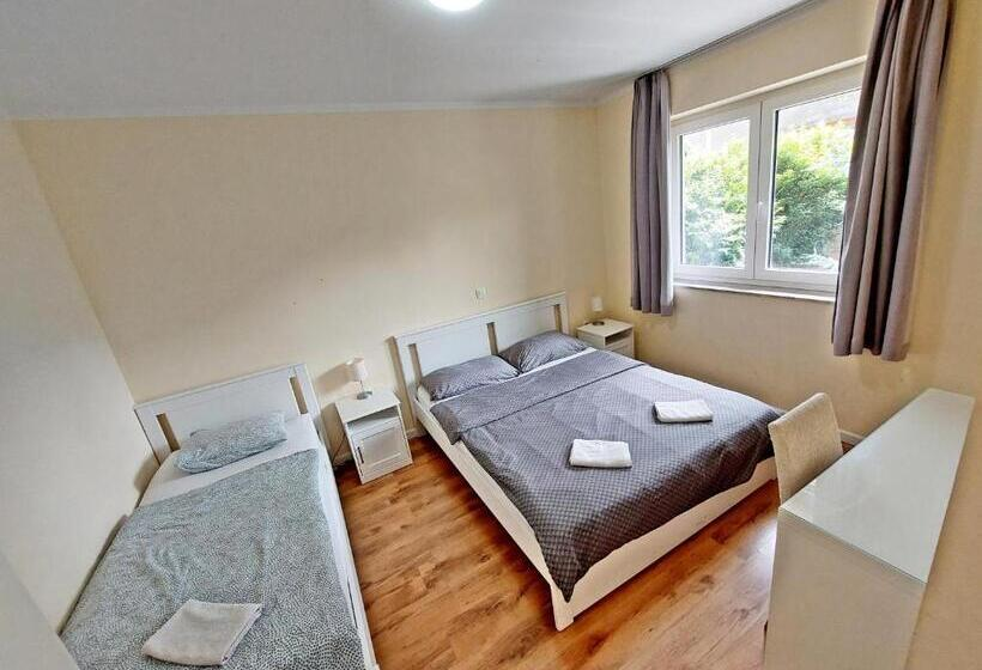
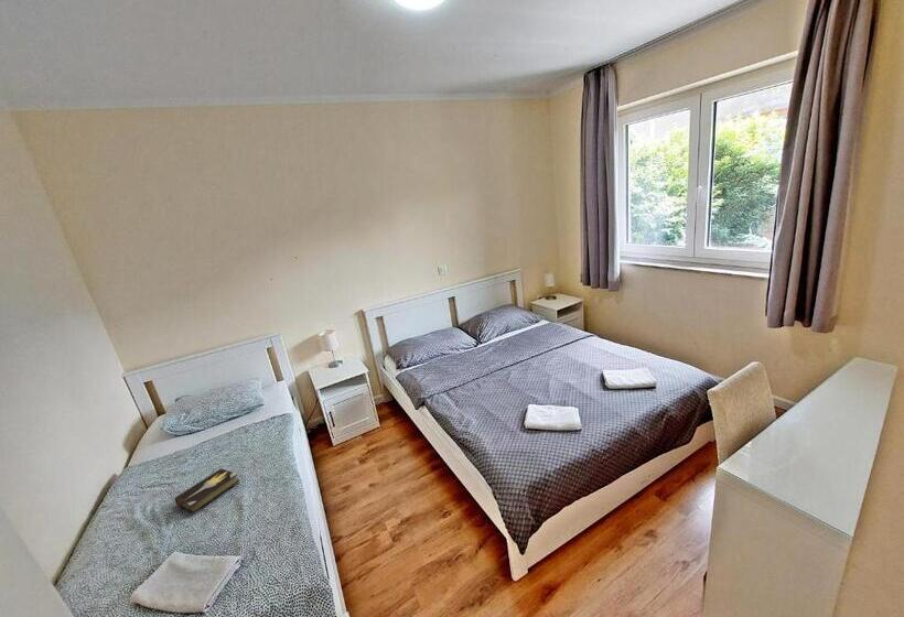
+ hardback book [173,467,240,516]
